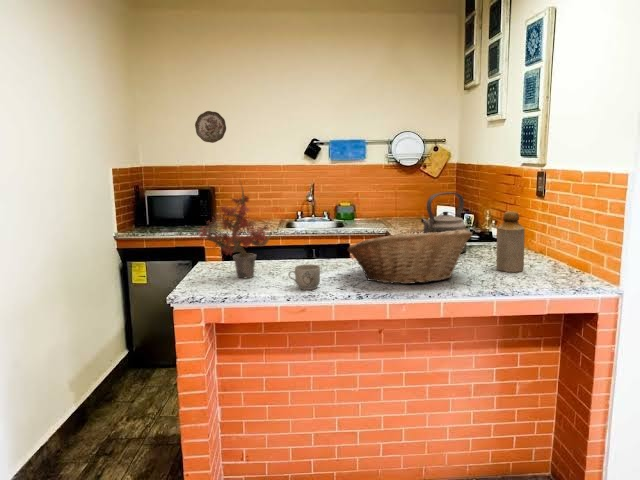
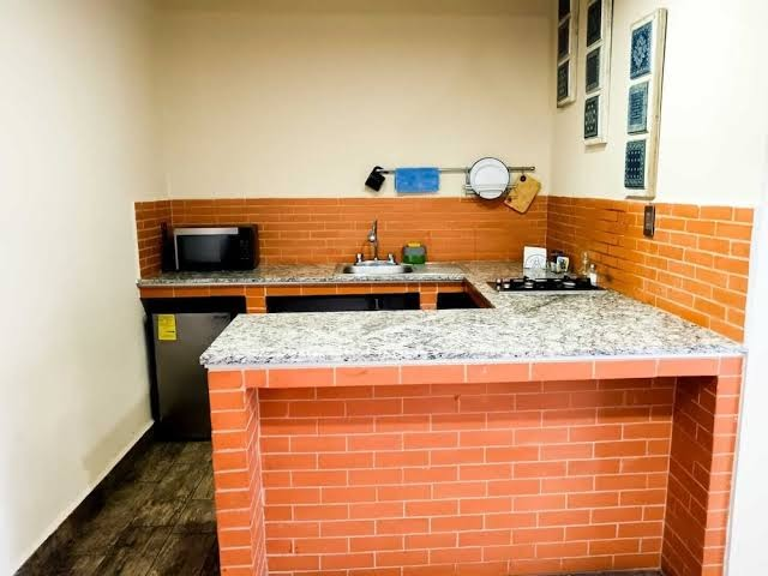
- potted plant [196,179,274,279]
- kettle [420,192,468,254]
- decorative plate [194,110,227,144]
- bottle [495,210,526,273]
- mug [287,264,321,291]
- fruit basket [347,230,473,285]
